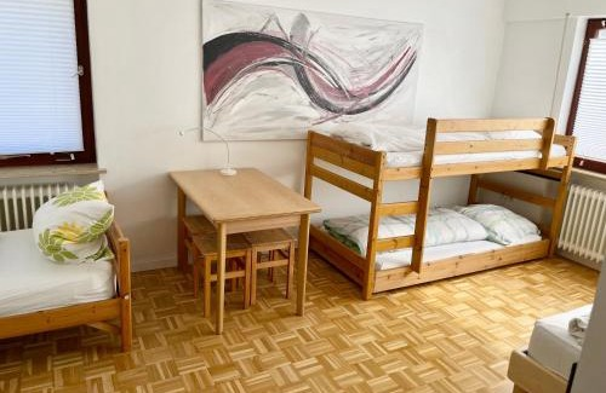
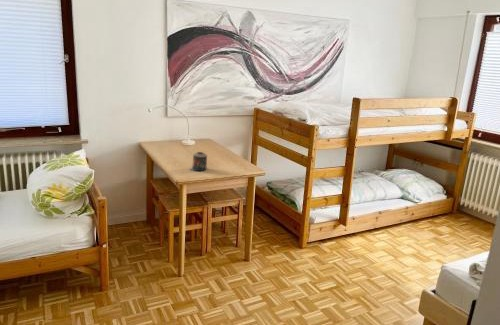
+ candle [188,151,208,172]
